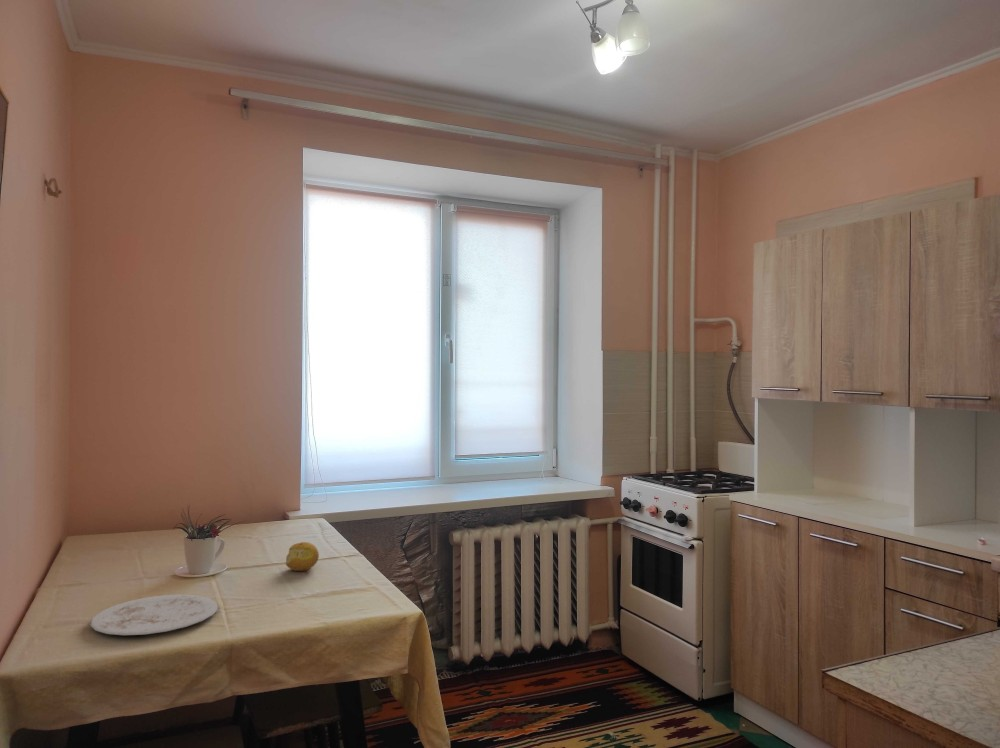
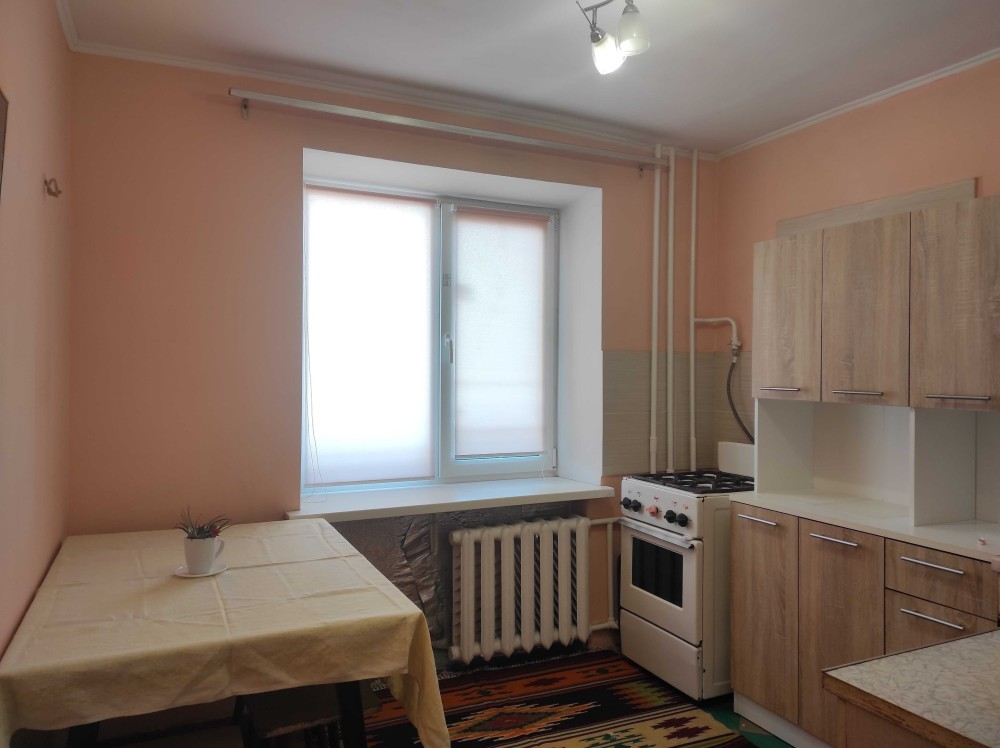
- fruit [284,541,320,572]
- plate [89,593,219,636]
